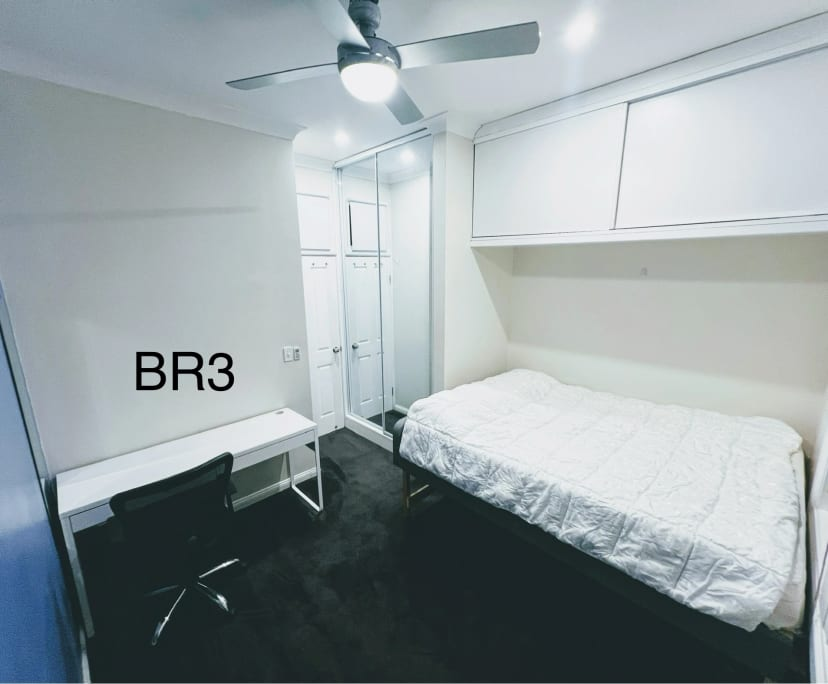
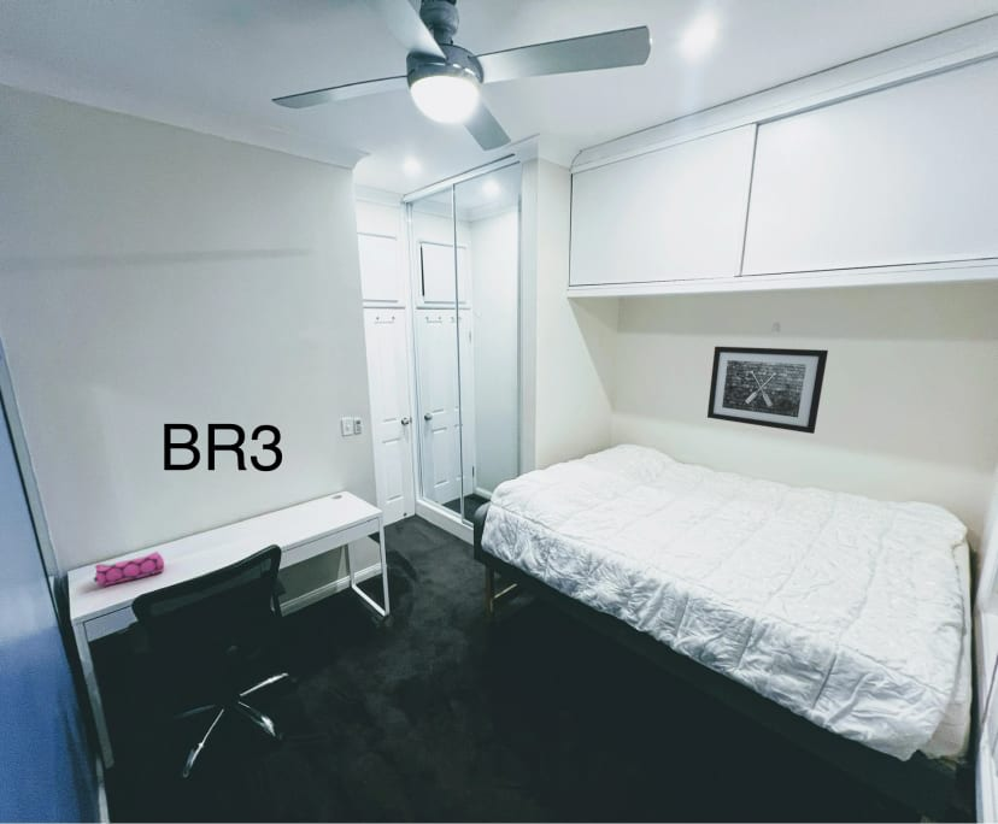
+ pencil case [92,551,165,588]
+ wall art [706,346,829,435]
